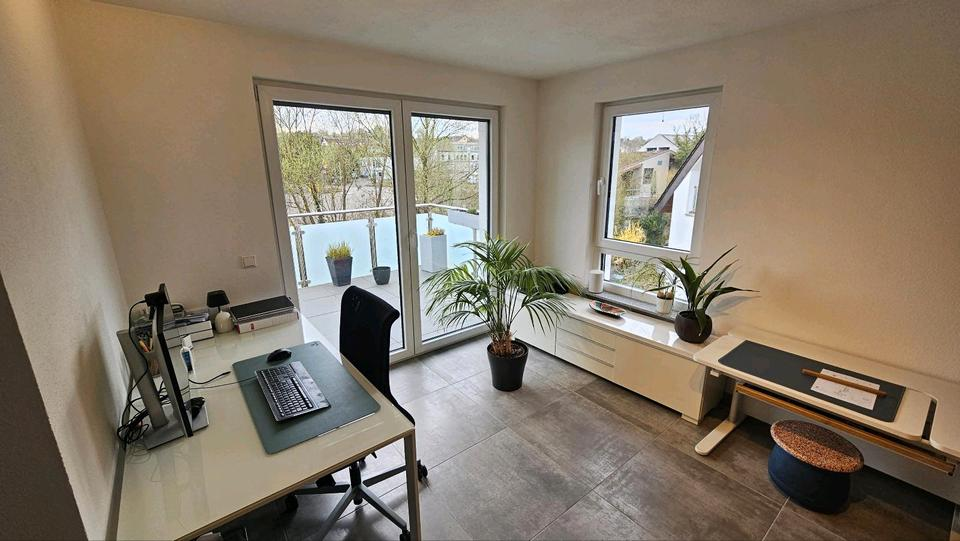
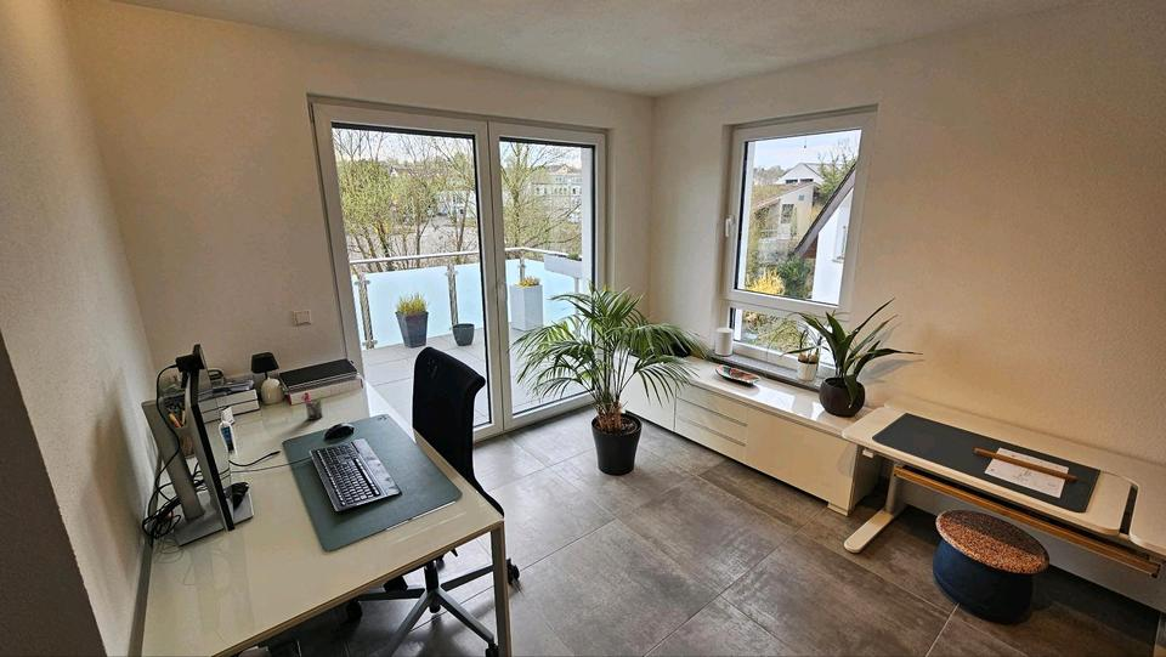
+ pen holder [300,390,324,421]
